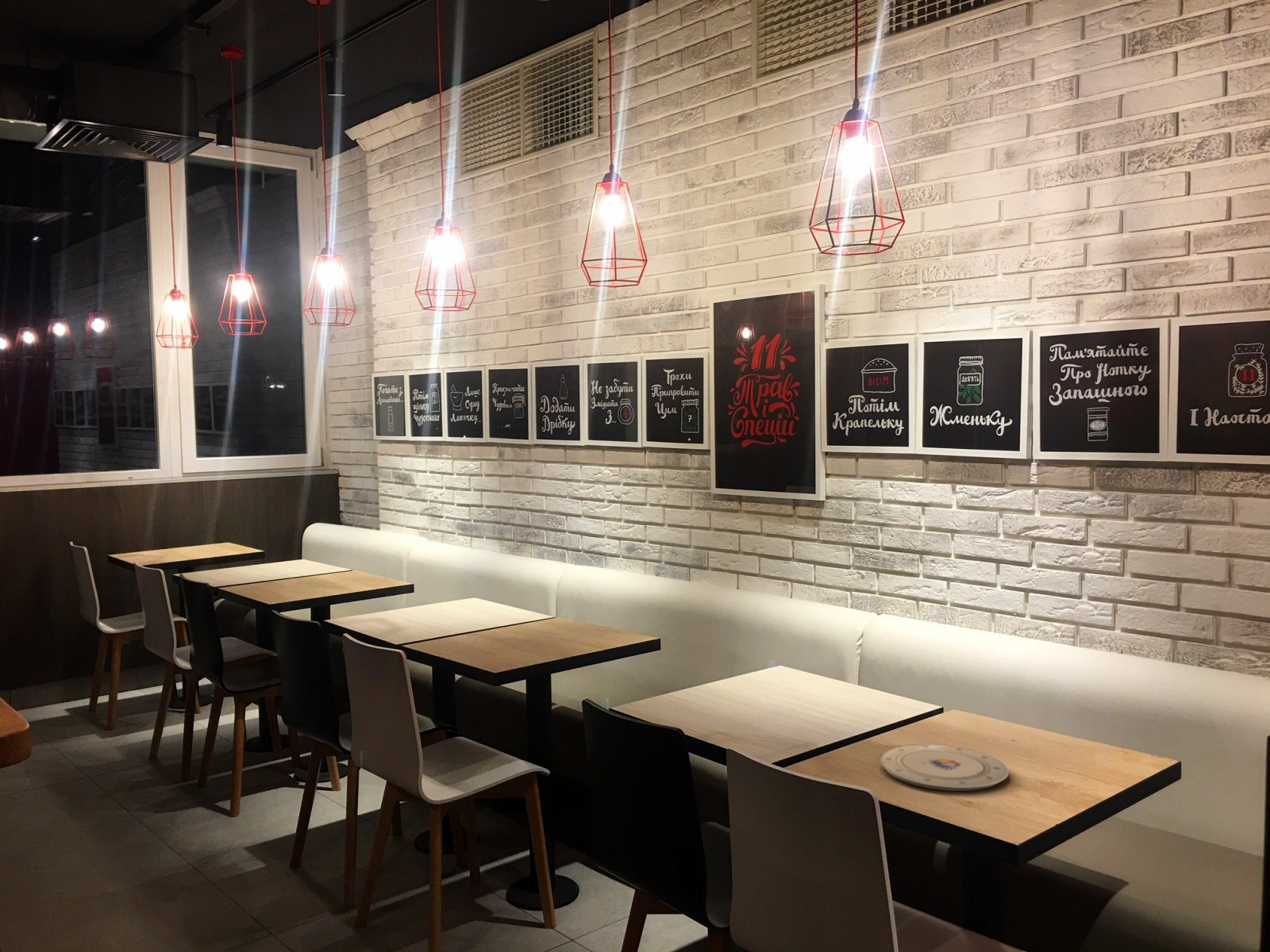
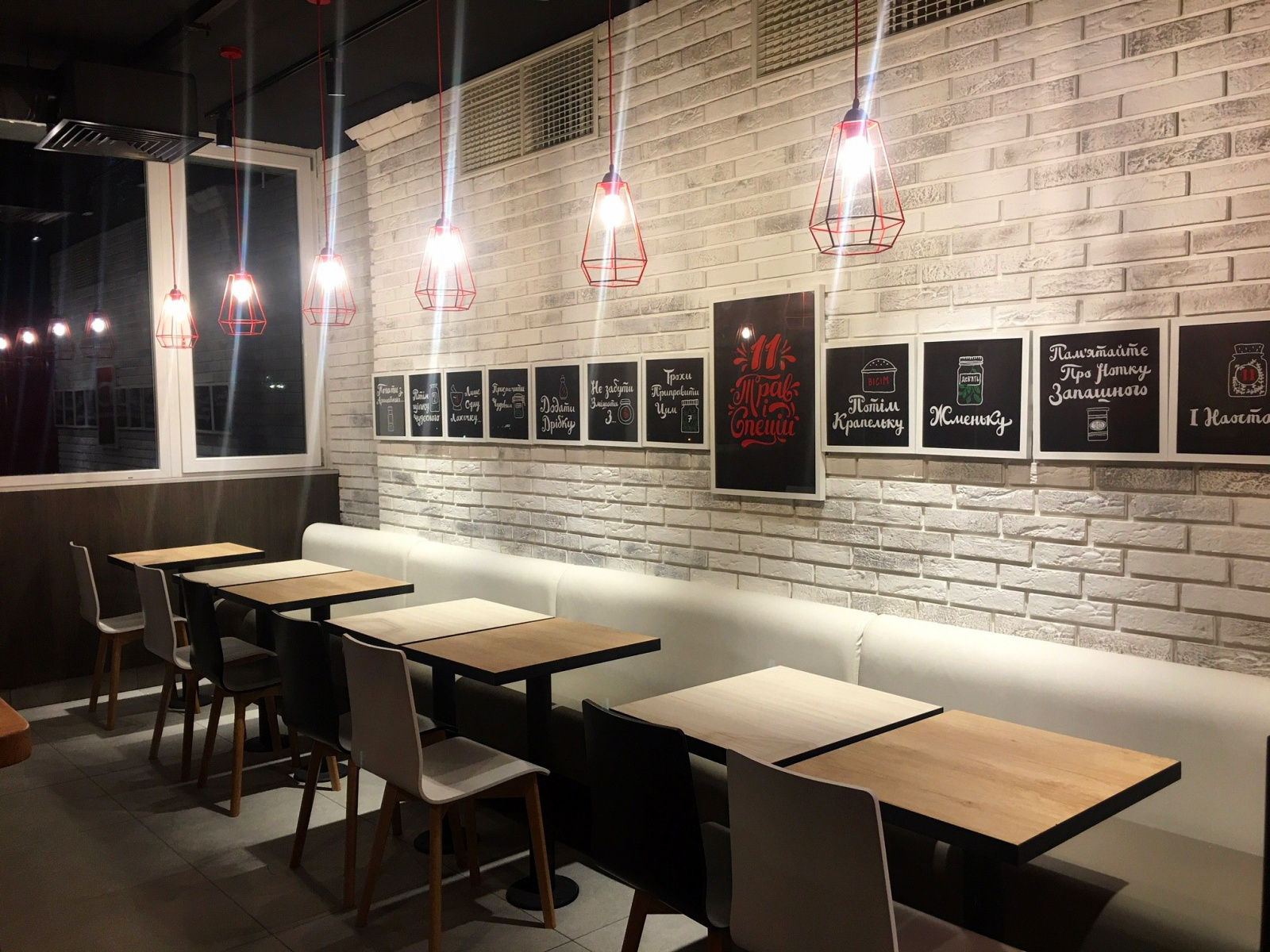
- plate [879,743,1010,792]
